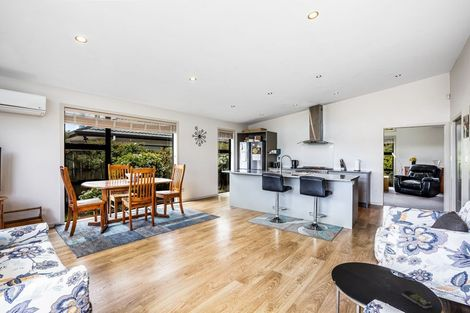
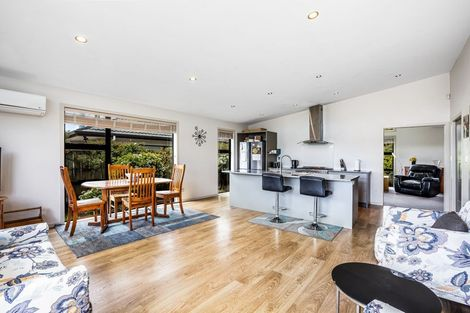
- remote control [401,290,433,309]
